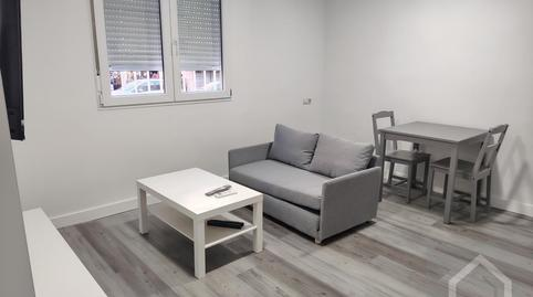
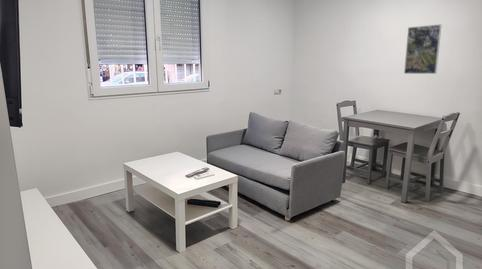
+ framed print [403,23,443,75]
